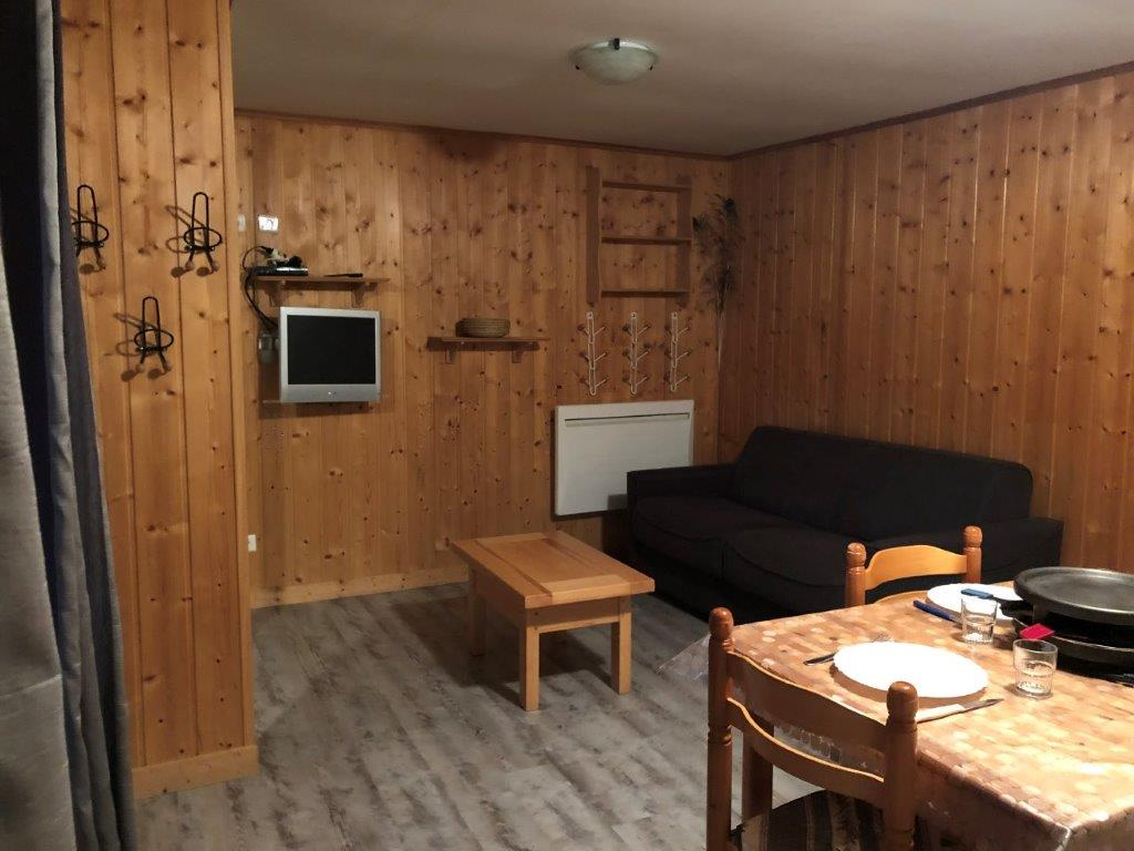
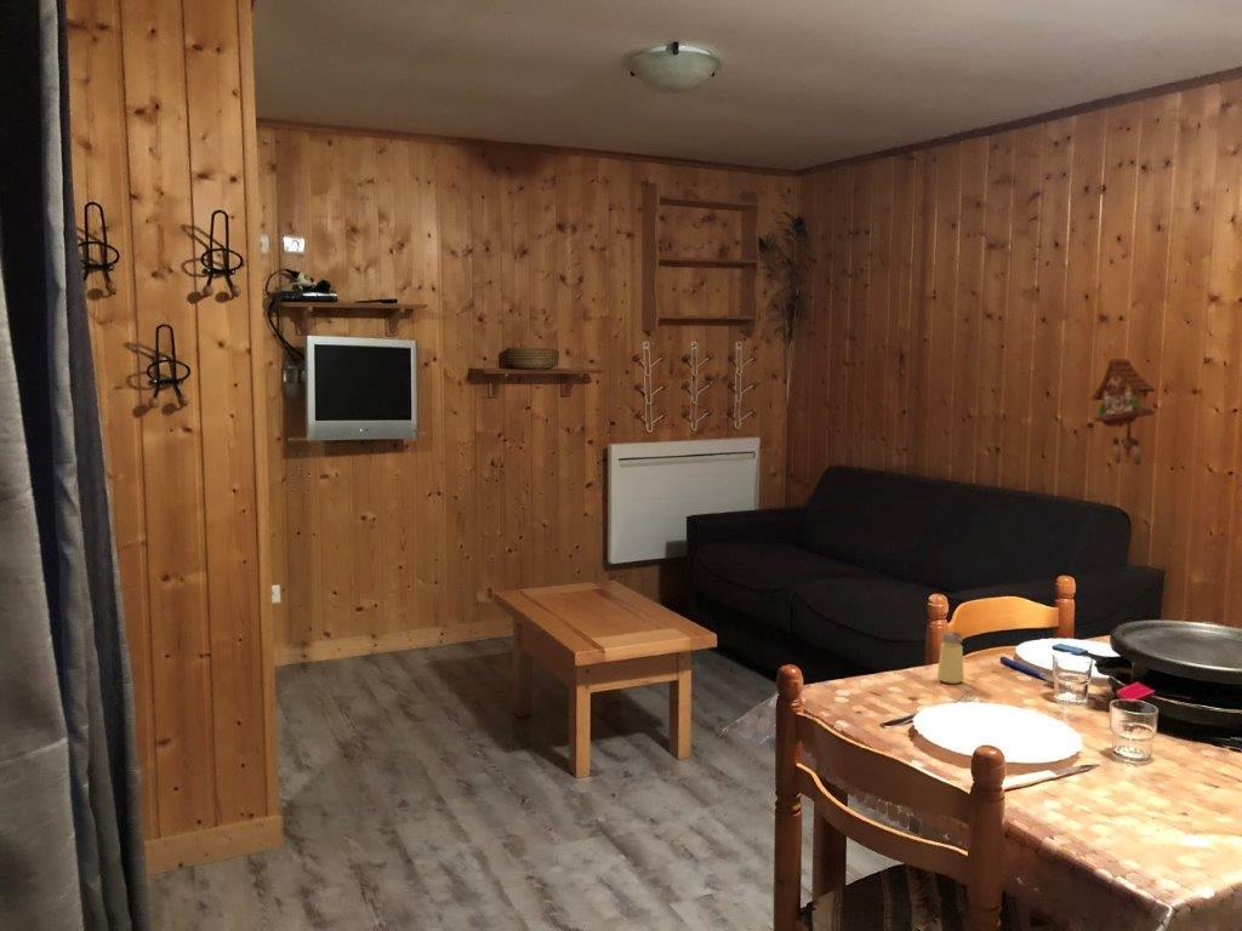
+ cuckoo clock [1090,358,1157,467]
+ saltshaker [936,630,964,685]
